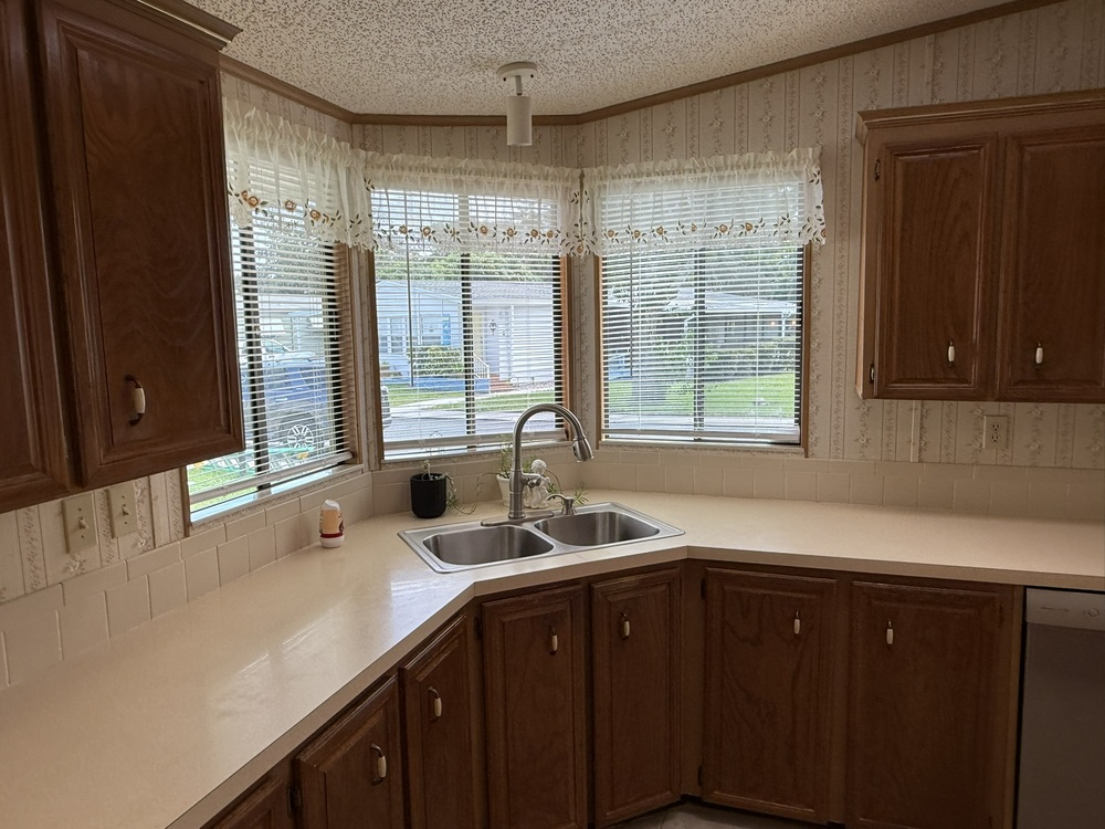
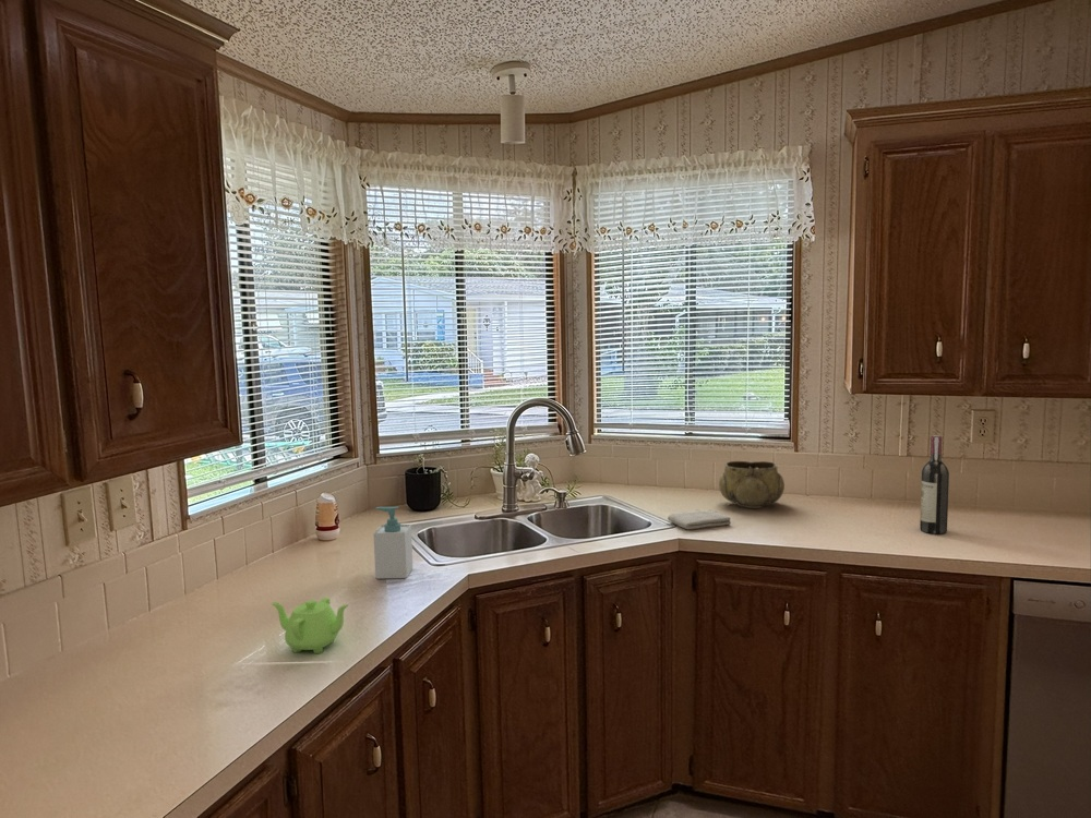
+ teapot [271,597,350,654]
+ soap bottle [372,505,413,580]
+ washcloth [667,509,732,530]
+ decorative bowl [718,460,786,509]
+ wine bottle [919,434,950,536]
